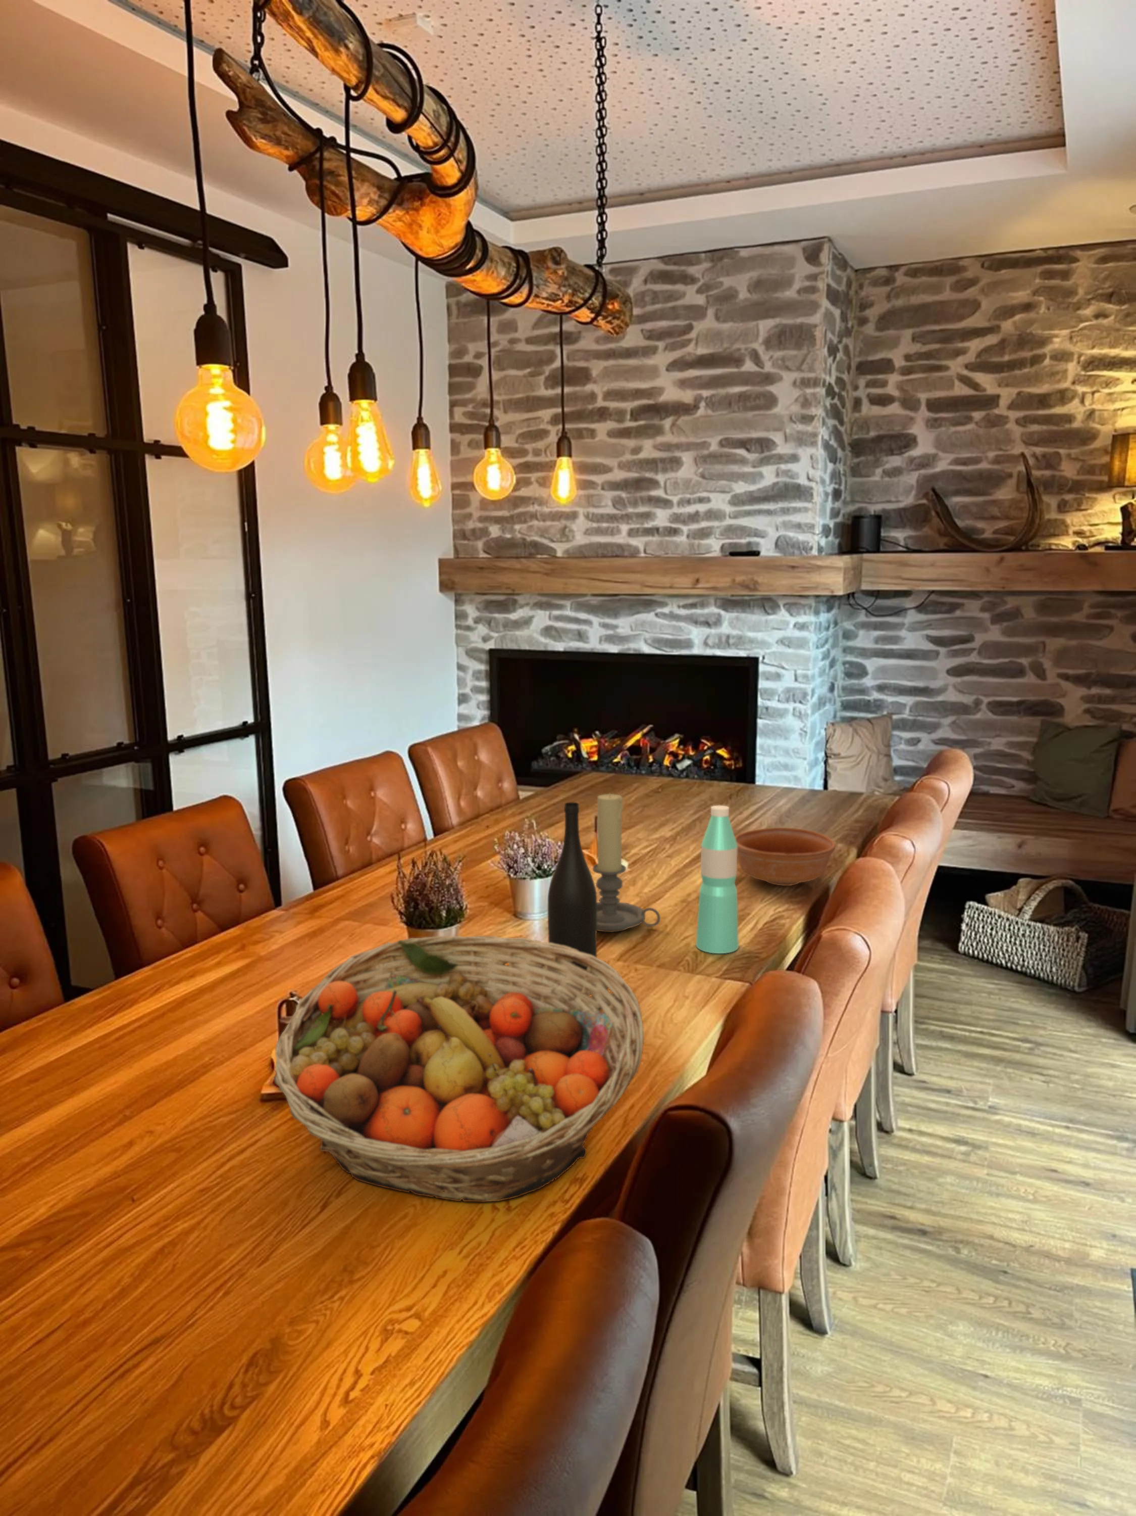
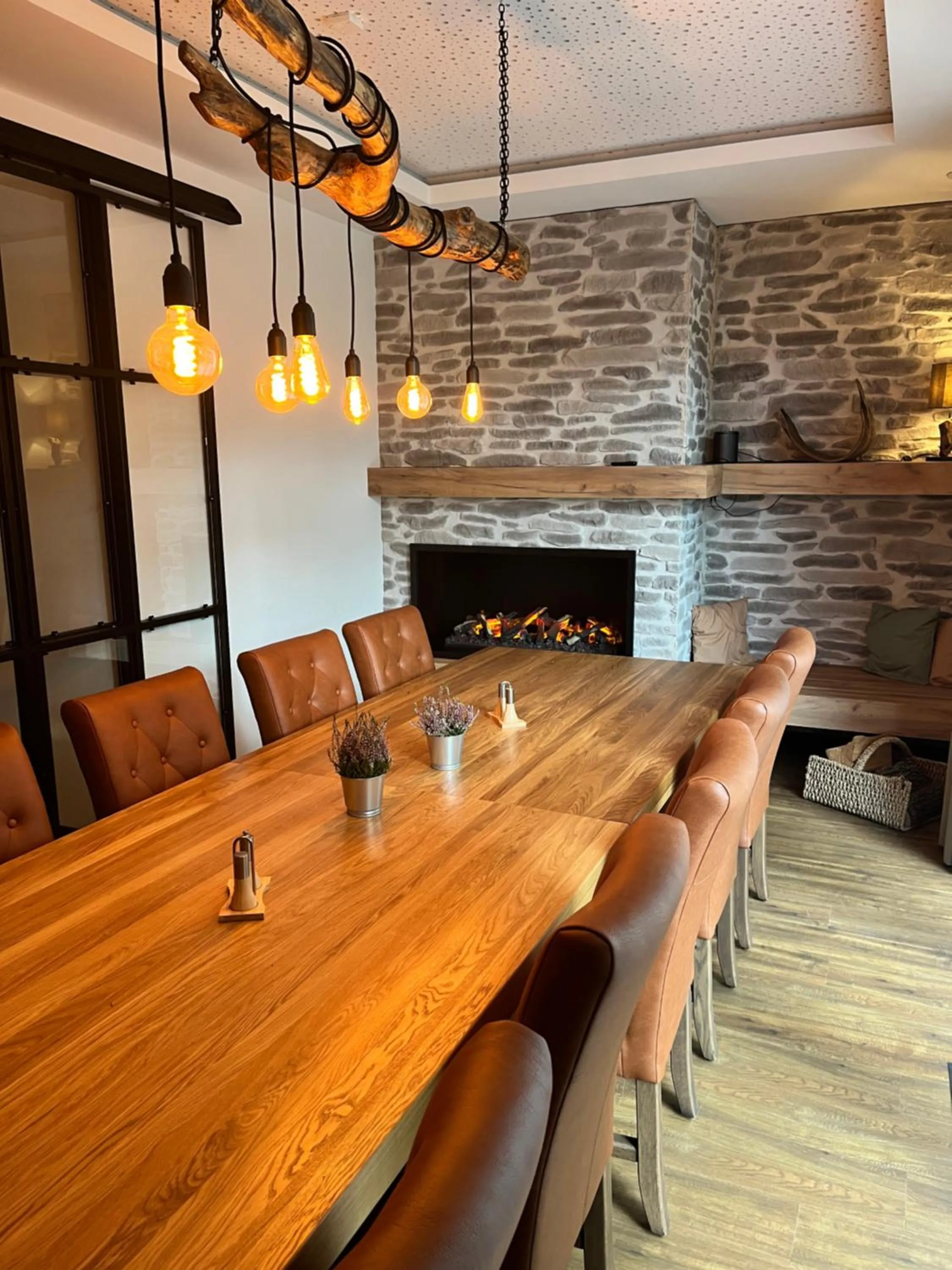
- wine bottle [548,802,598,970]
- water bottle [696,805,739,954]
- bowl [735,827,836,887]
- fruit basket [273,935,644,1203]
- candle holder [592,793,661,932]
